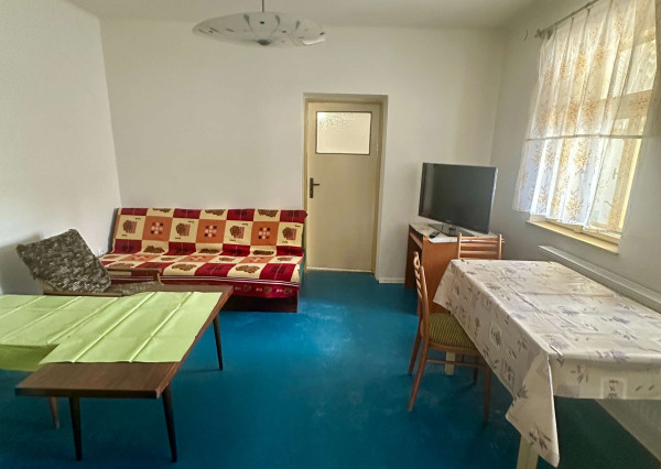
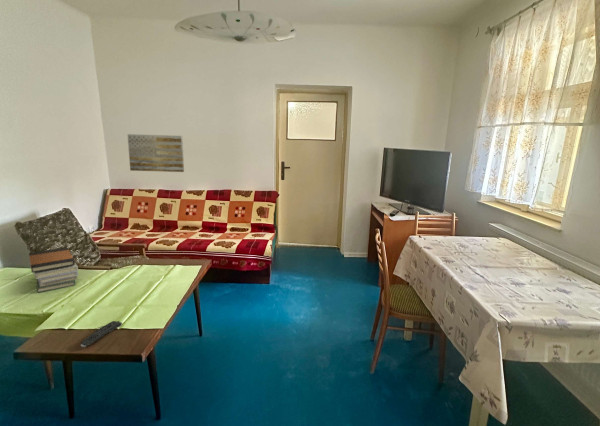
+ book stack [28,246,79,294]
+ remote control [80,320,123,348]
+ wall art [126,133,185,173]
